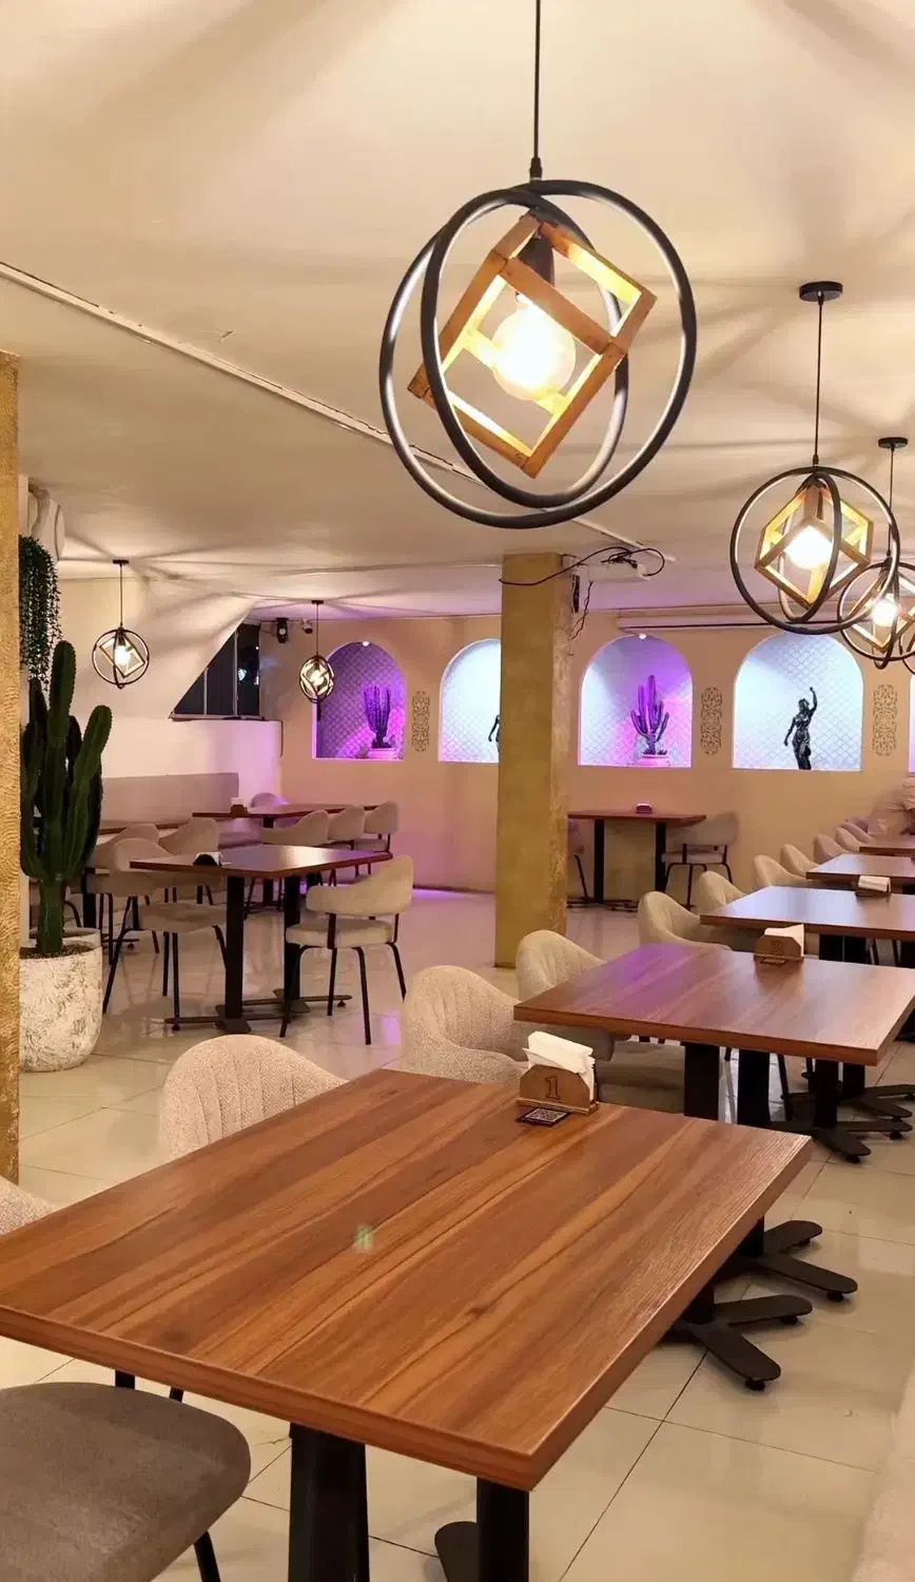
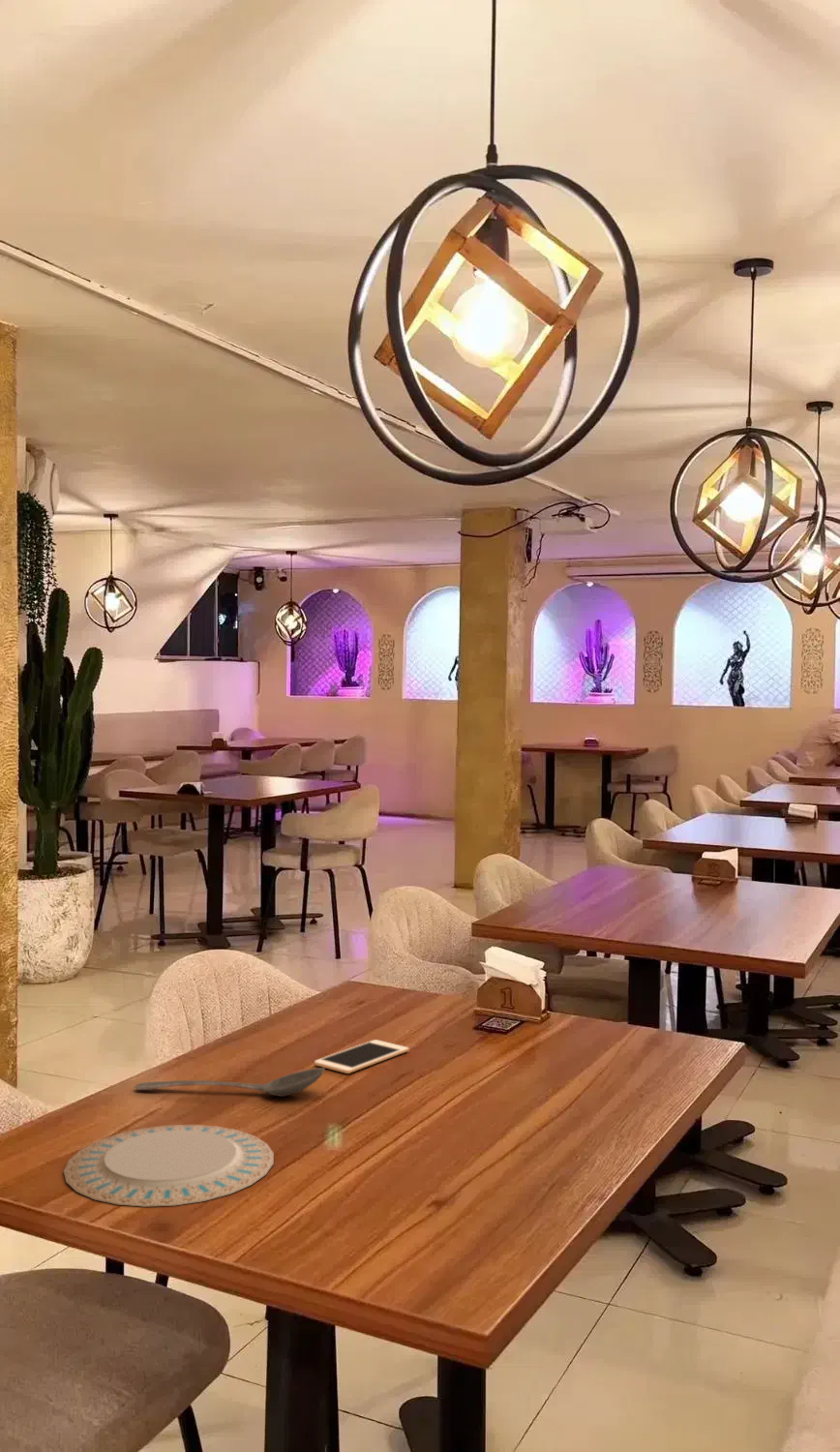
+ chinaware [63,1124,275,1208]
+ cell phone [314,1039,409,1074]
+ stirrer [134,1067,326,1098]
